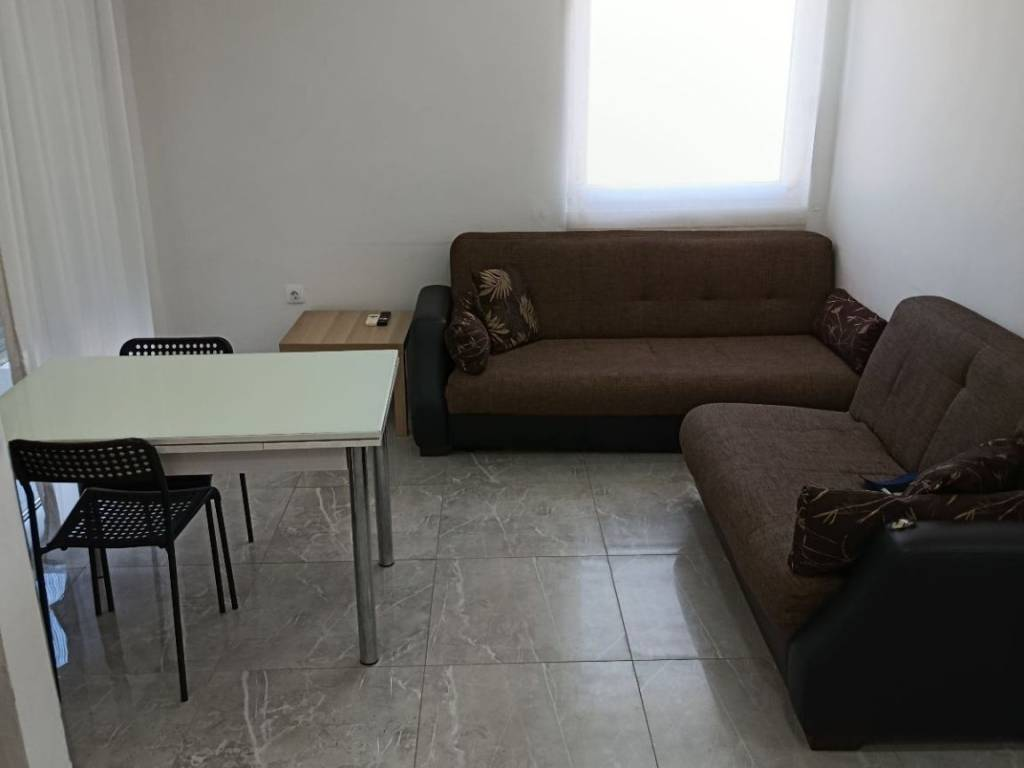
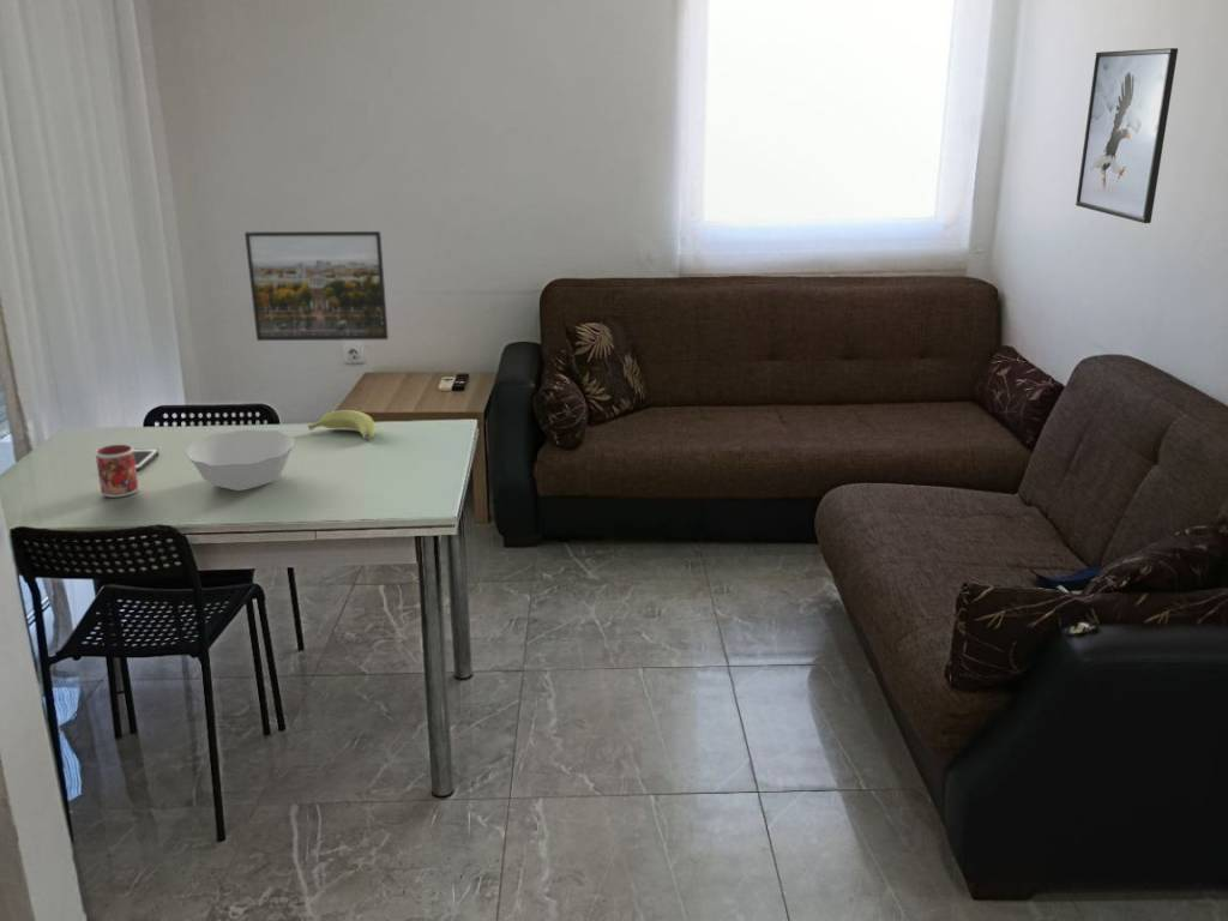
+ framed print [243,230,390,342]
+ mug [95,444,139,499]
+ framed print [1074,47,1179,224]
+ cell phone [133,447,159,471]
+ bowl [185,428,296,492]
+ banana [307,409,377,440]
